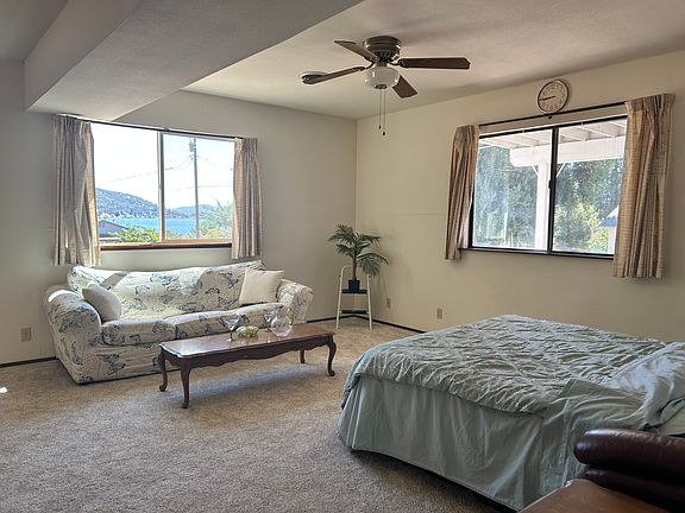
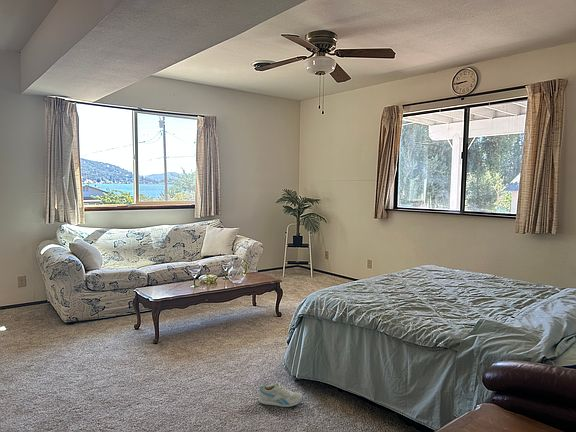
+ sneaker [258,382,304,408]
